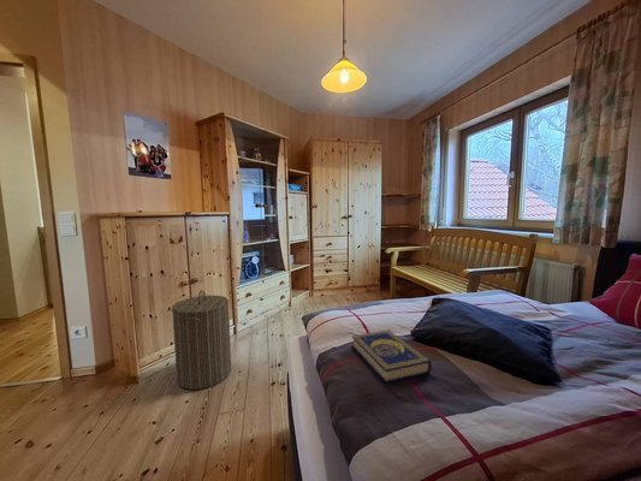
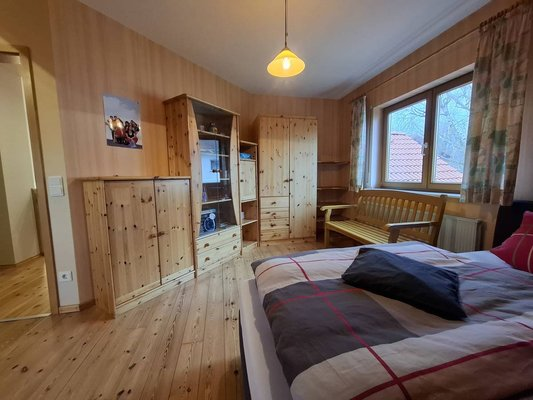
- book [350,328,433,385]
- laundry hamper [171,290,232,391]
